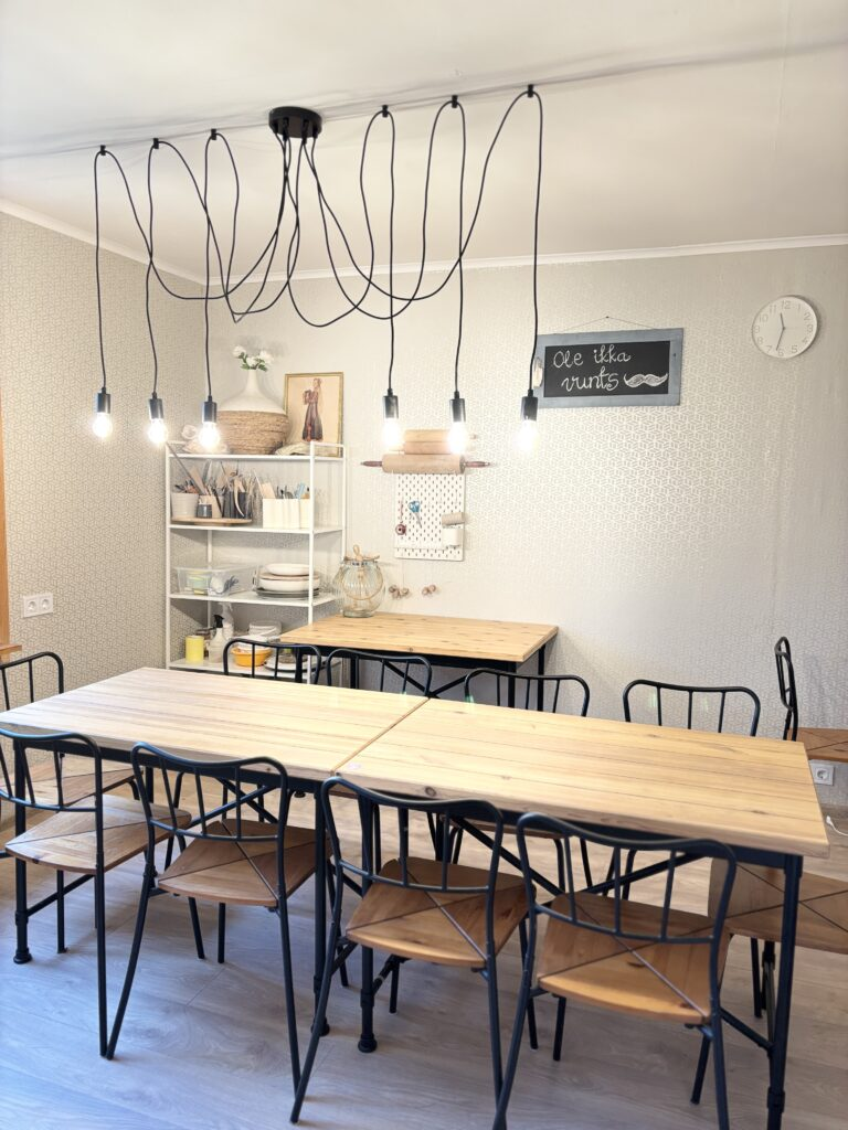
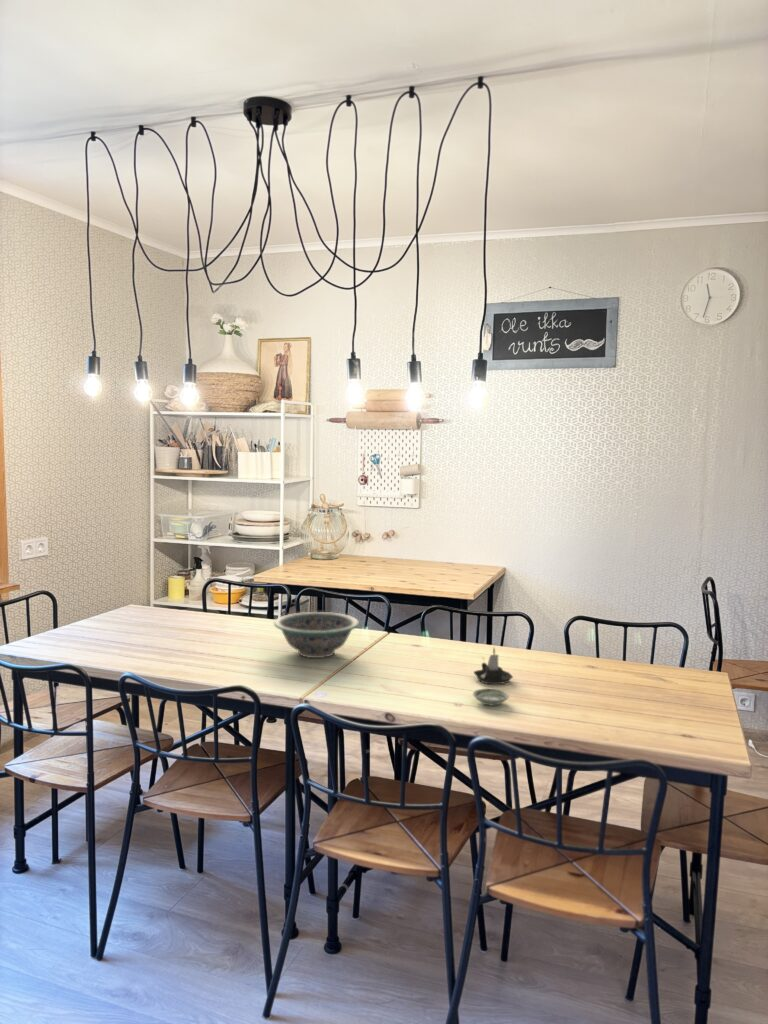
+ saucer [472,688,510,707]
+ decorative bowl [273,611,360,659]
+ candle [473,647,514,685]
